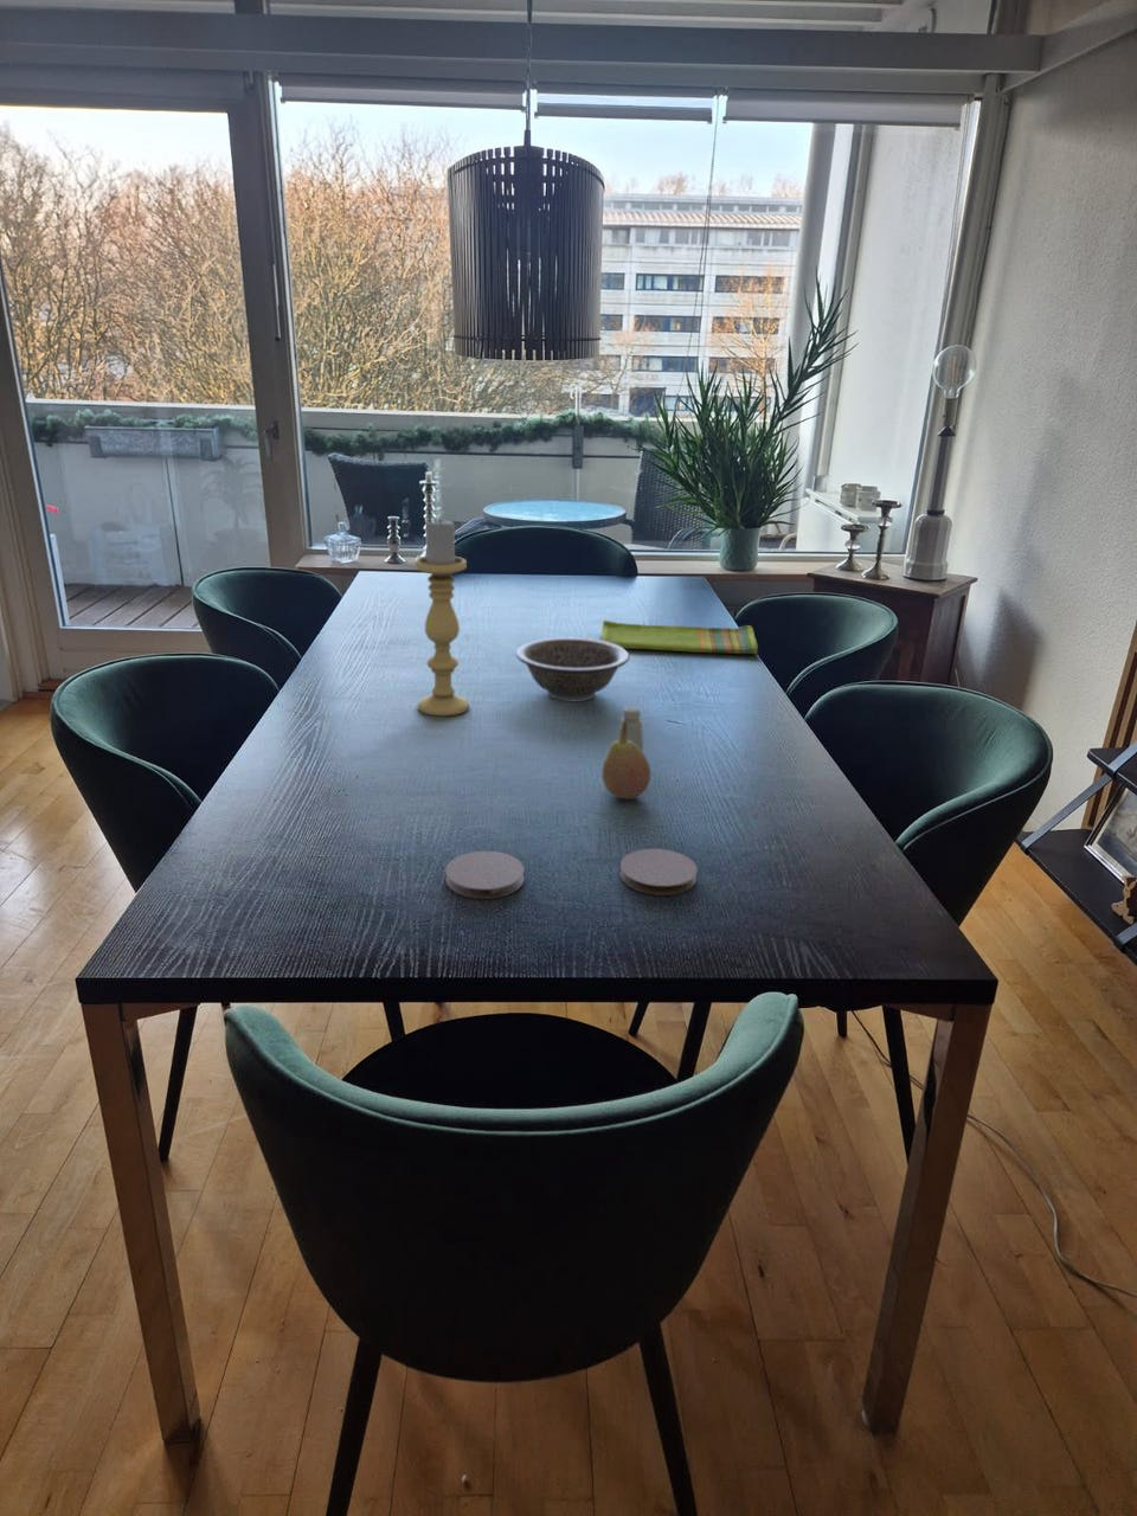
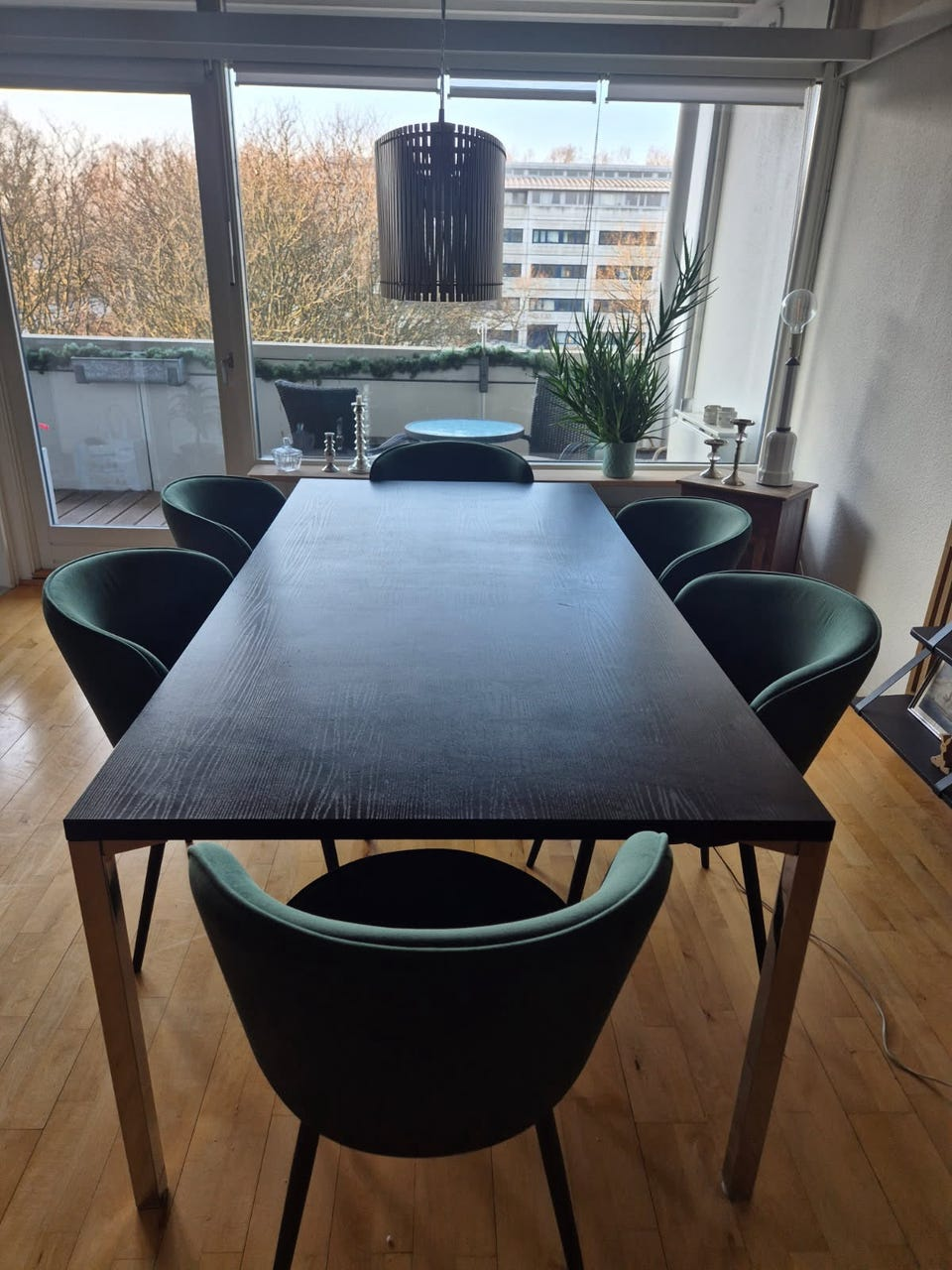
- decorative bowl [515,636,632,702]
- coaster [444,850,526,900]
- fruit [601,721,651,801]
- coaster [619,848,699,896]
- candle holder [414,517,471,717]
- saltshaker [617,705,644,753]
- dish towel [601,620,760,655]
